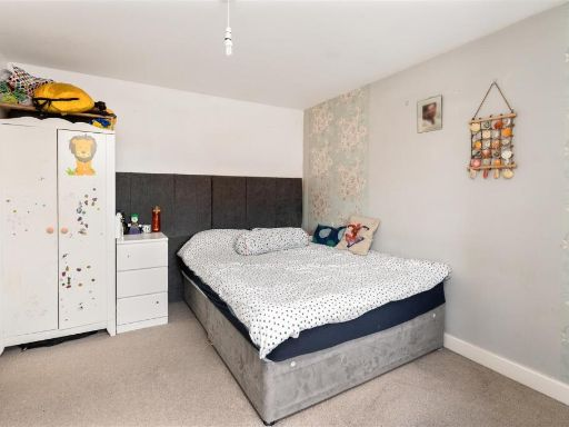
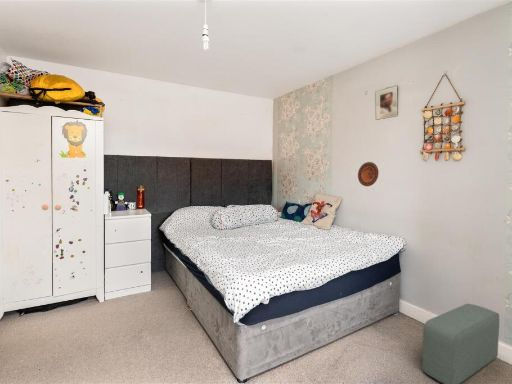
+ pouf [421,303,500,384]
+ decorative plate [357,161,380,187]
